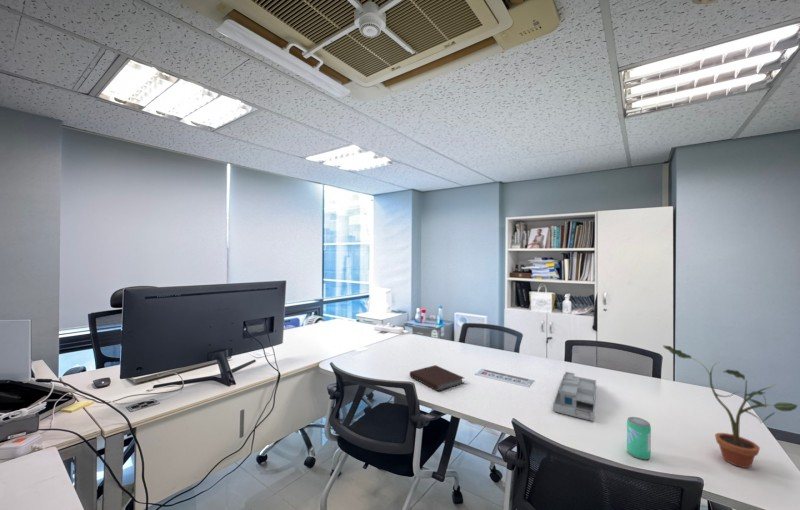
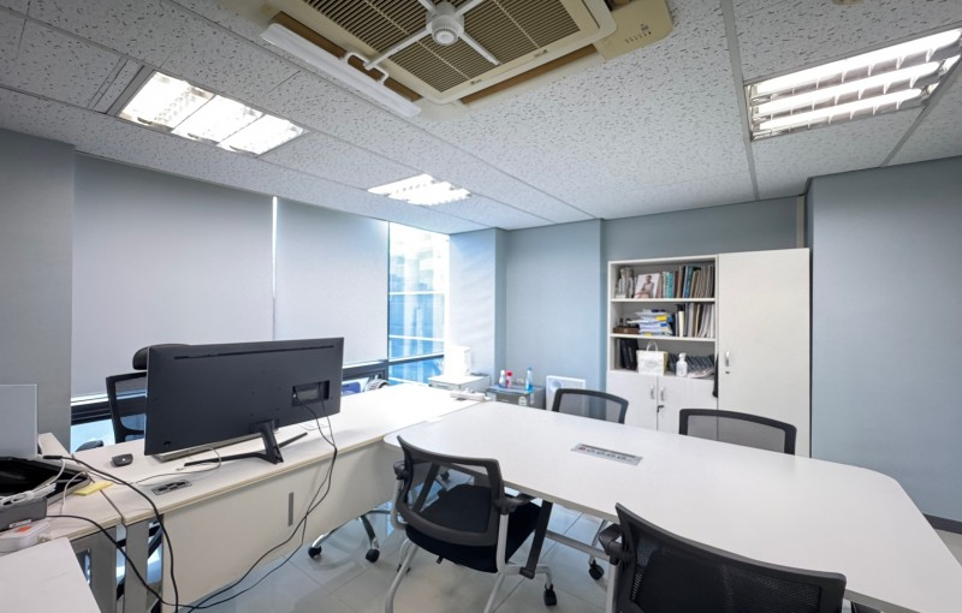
- notebook [409,364,465,392]
- beverage can [626,416,652,461]
- potted plant [662,345,799,469]
- desk organizer [552,371,597,422]
